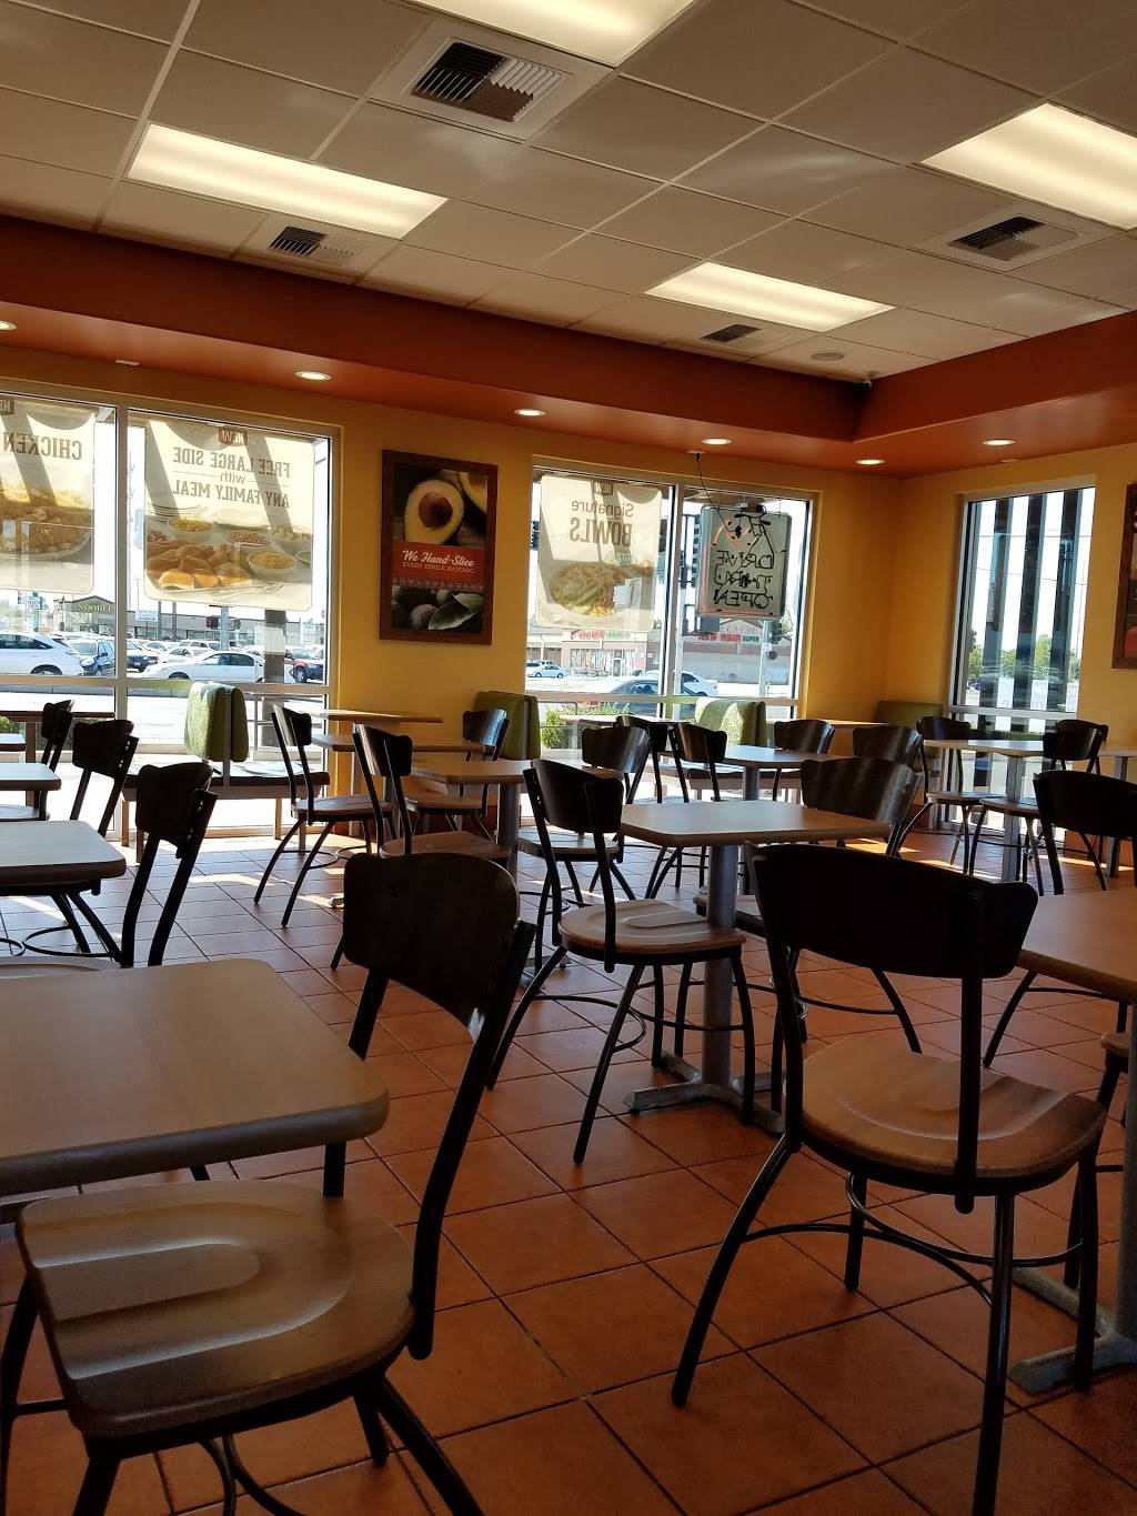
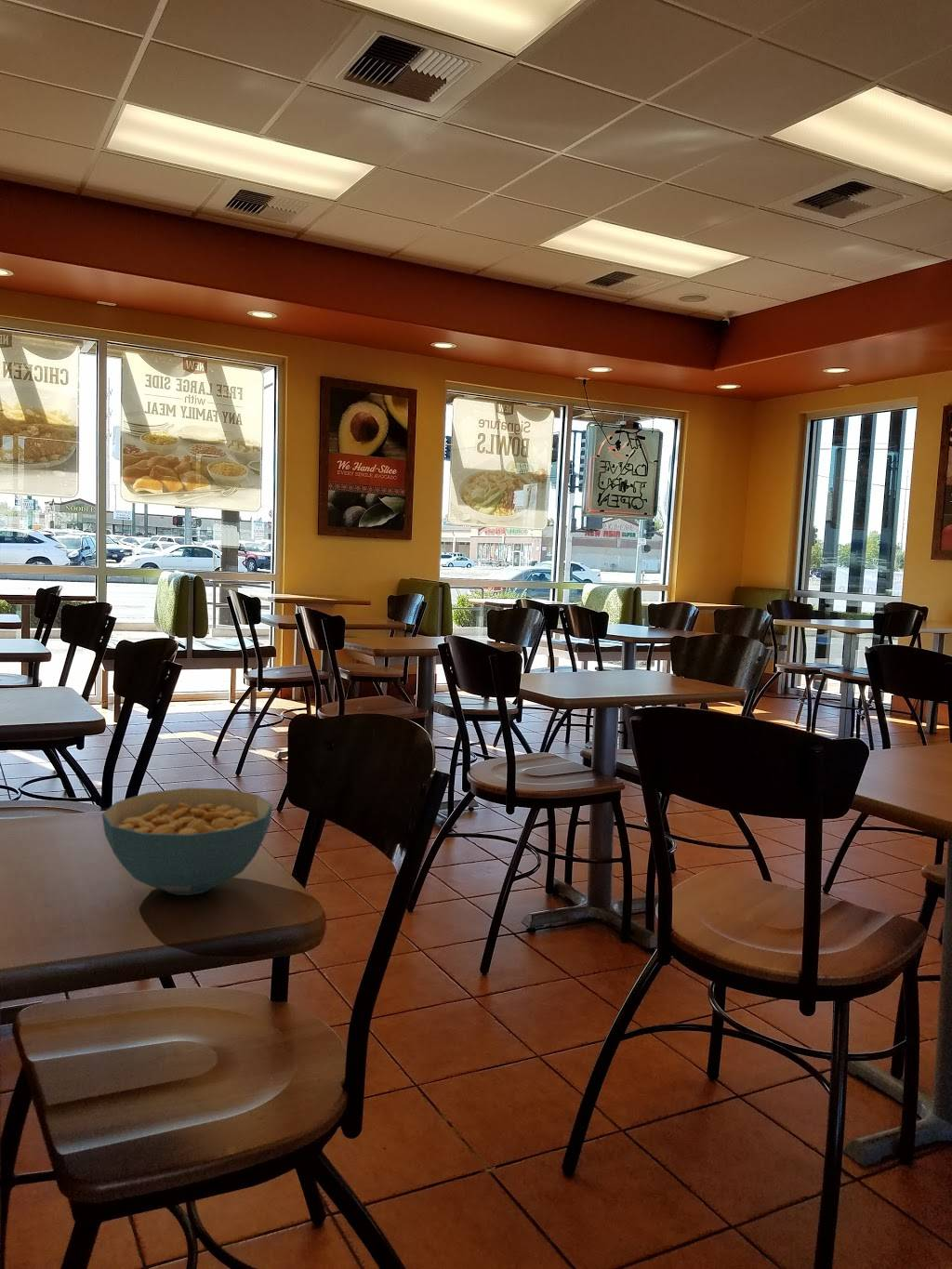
+ cereal bowl [101,787,273,896]
